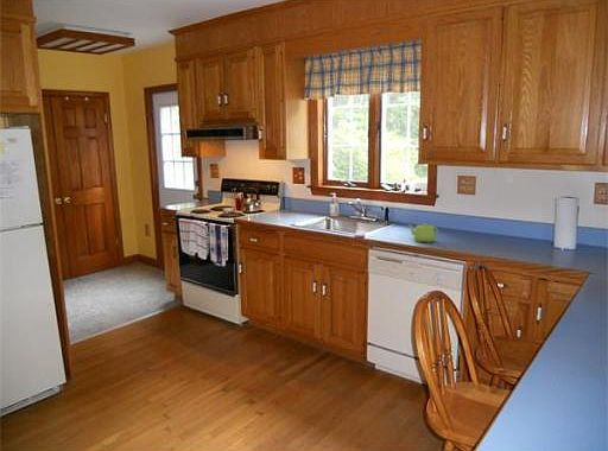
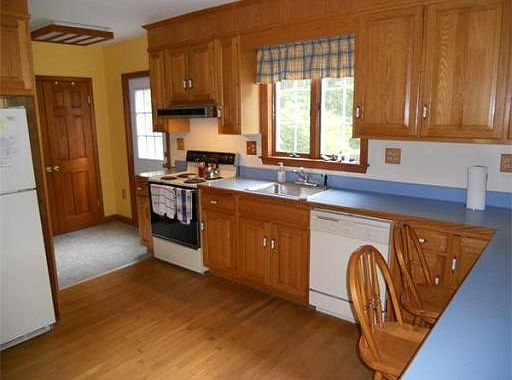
- teapot [406,222,439,243]
